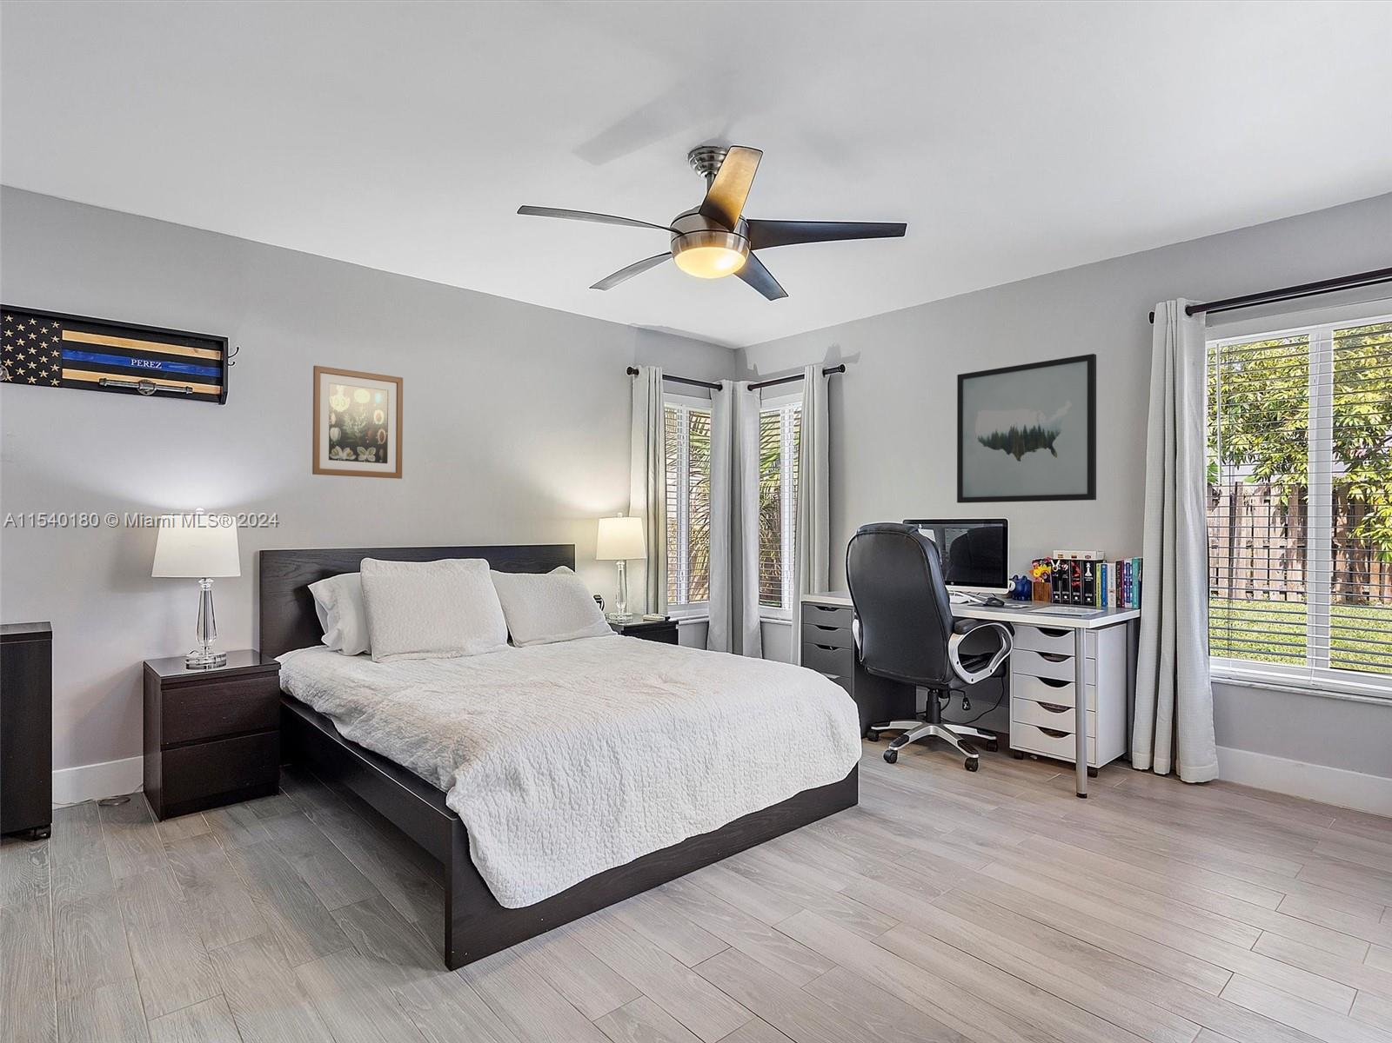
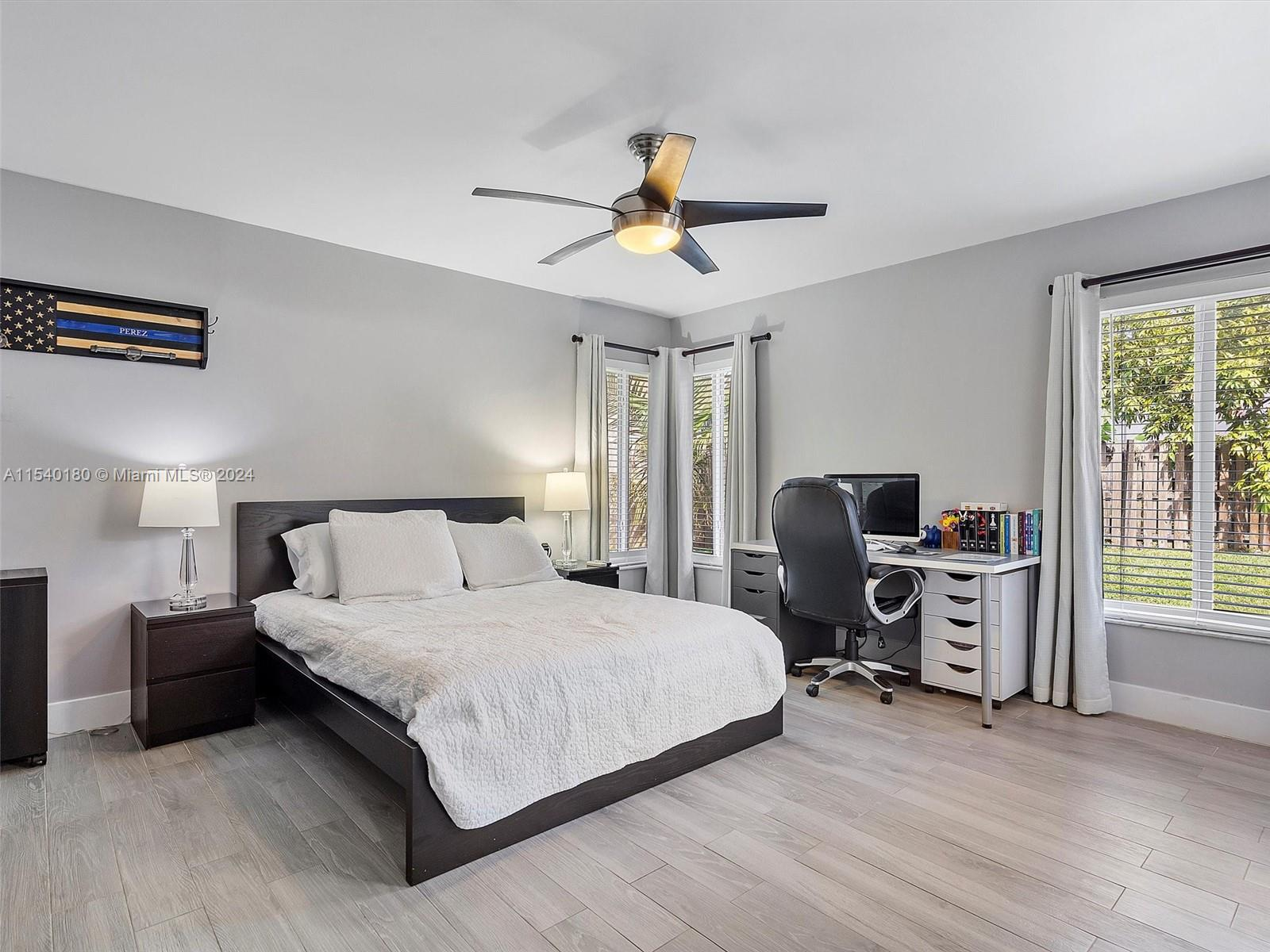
- wall art [956,353,1097,504]
- wall art [311,365,403,480]
